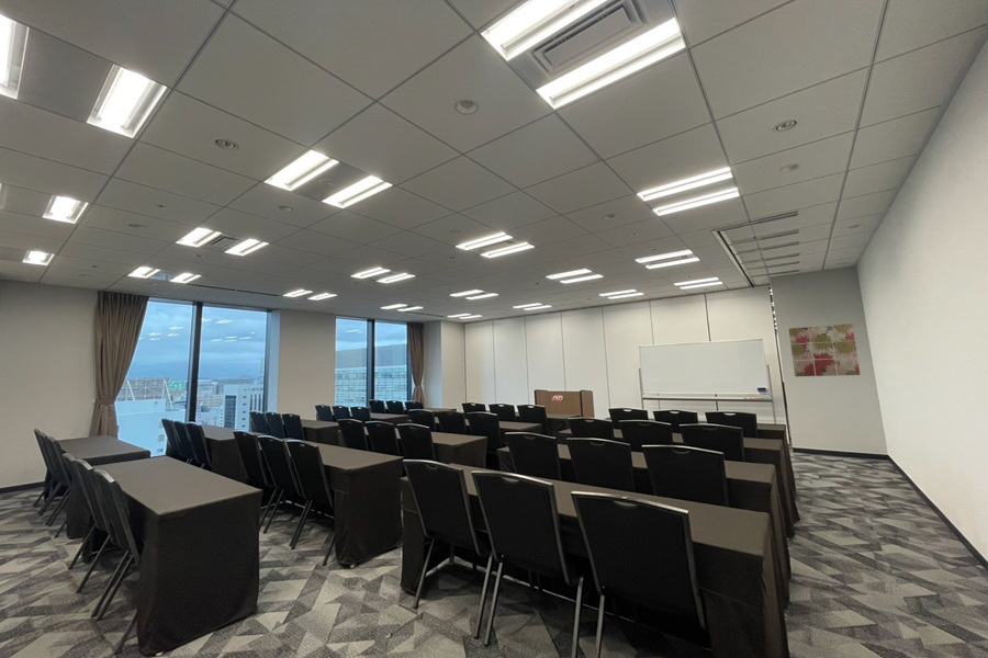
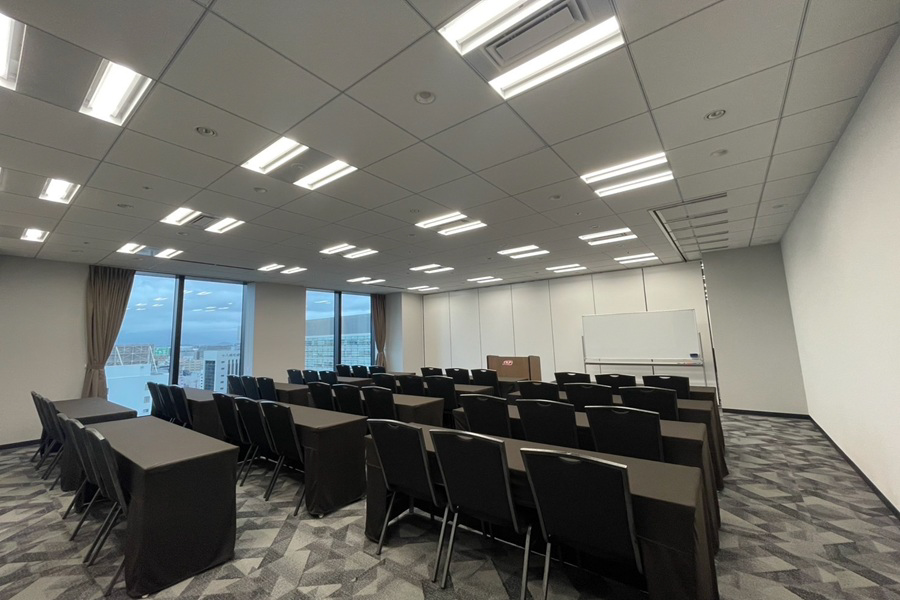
- wall art [788,322,861,377]
